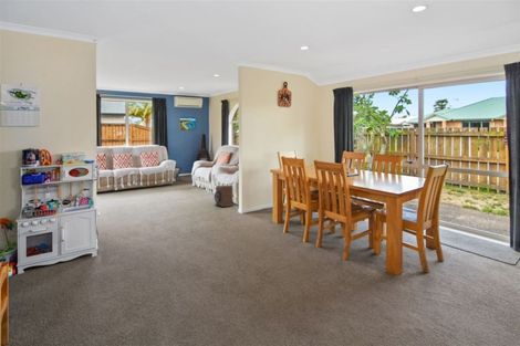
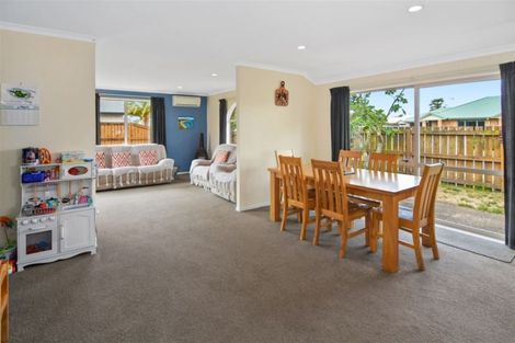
- speaker [214,185,233,208]
